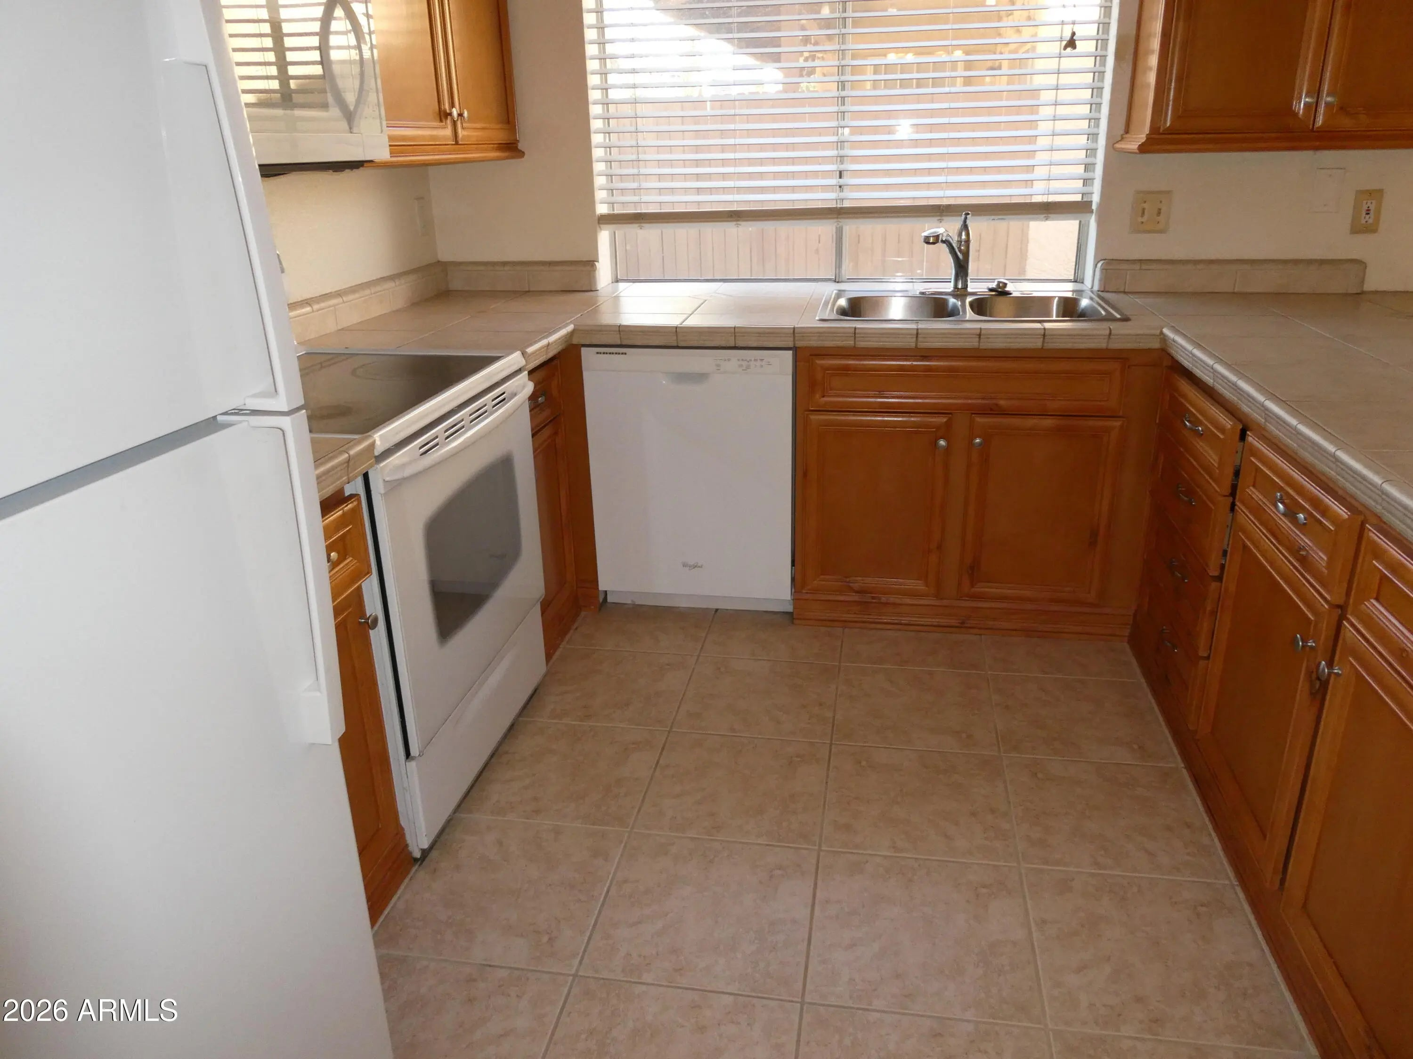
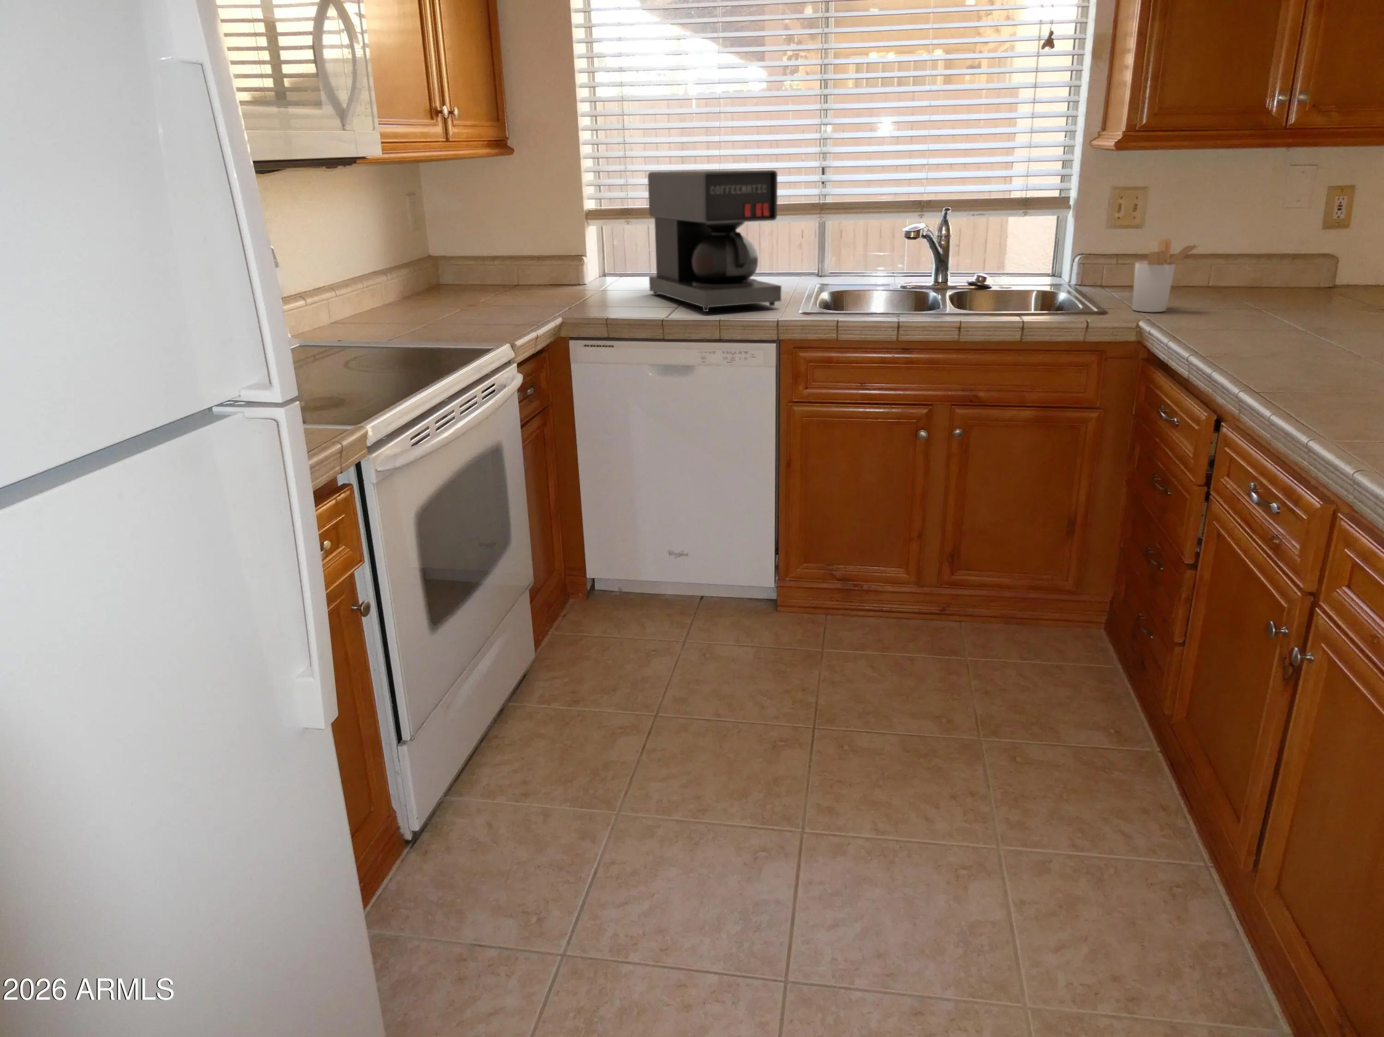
+ coffee maker [647,170,782,312]
+ utensil holder [1131,237,1201,313]
